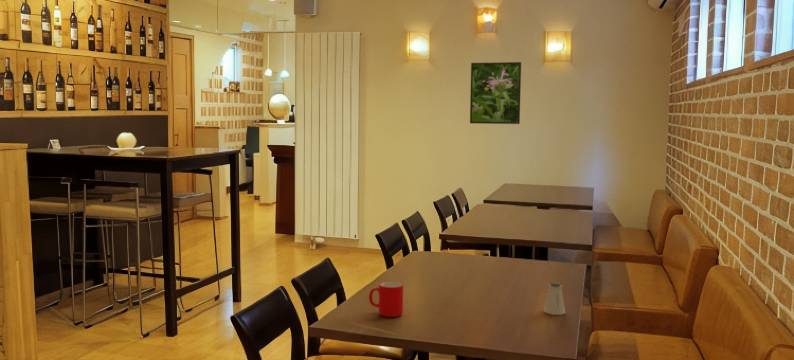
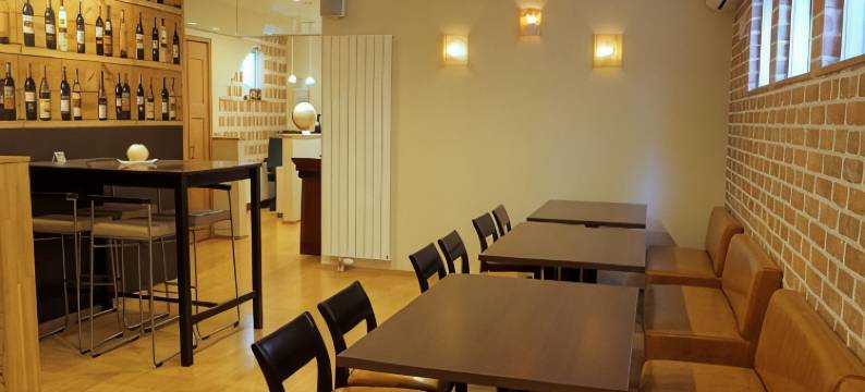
- cup [368,281,404,318]
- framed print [469,61,522,125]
- saltshaker [543,281,566,316]
